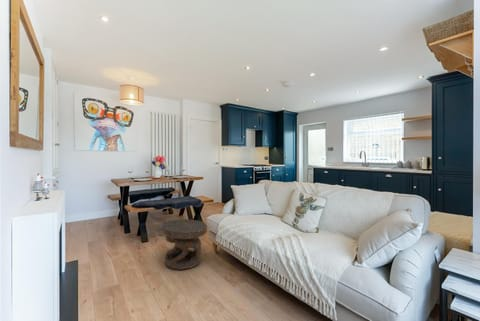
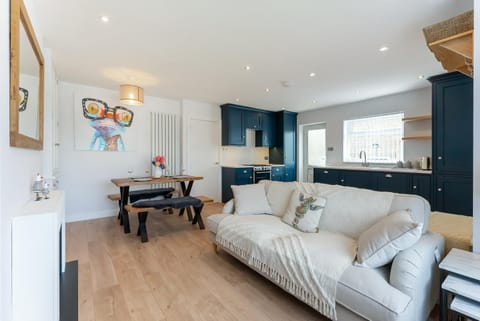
- carved stool [161,218,208,271]
